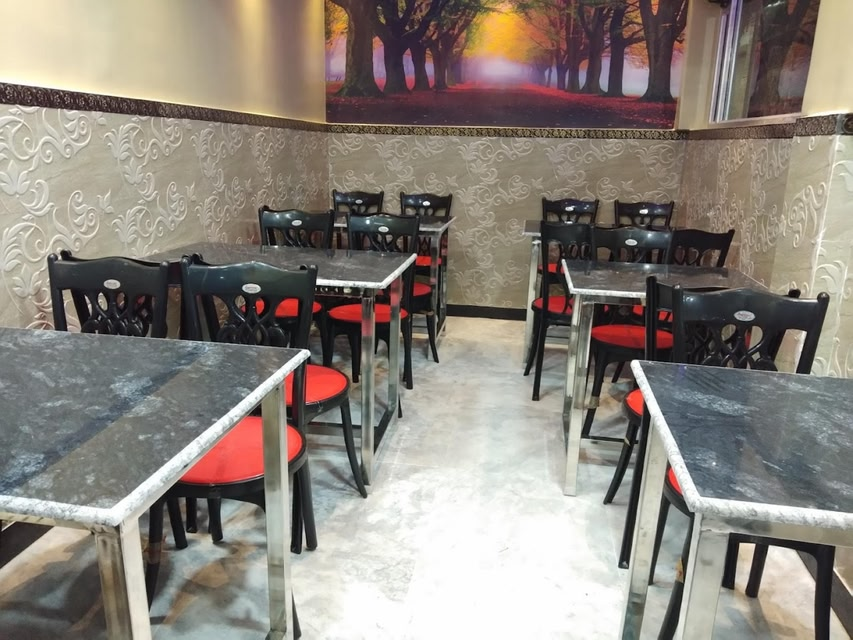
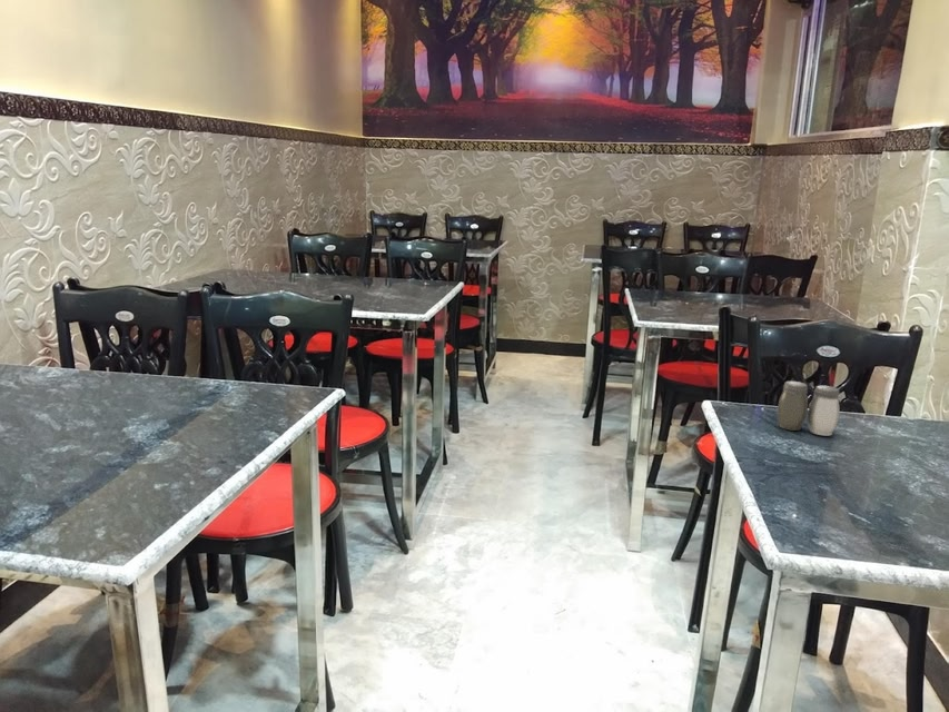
+ salt and pepper shaker [775,380,840,436]
